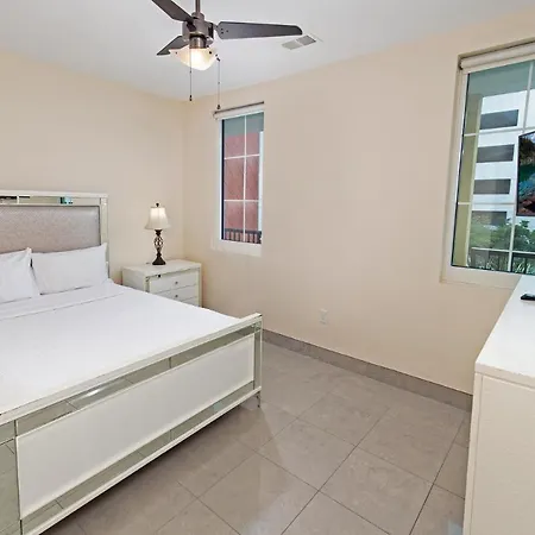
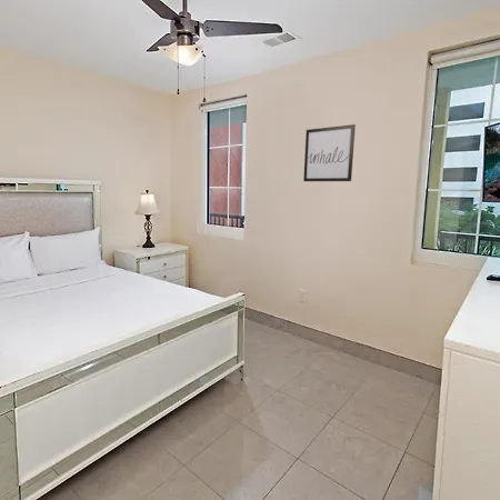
+ wall art [302,123,357,182]
